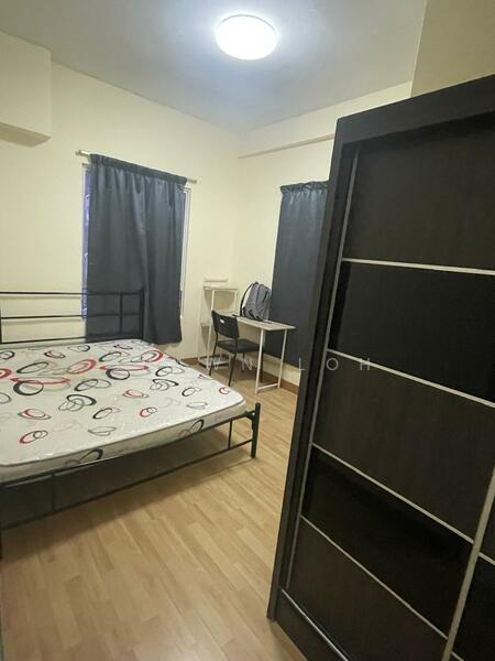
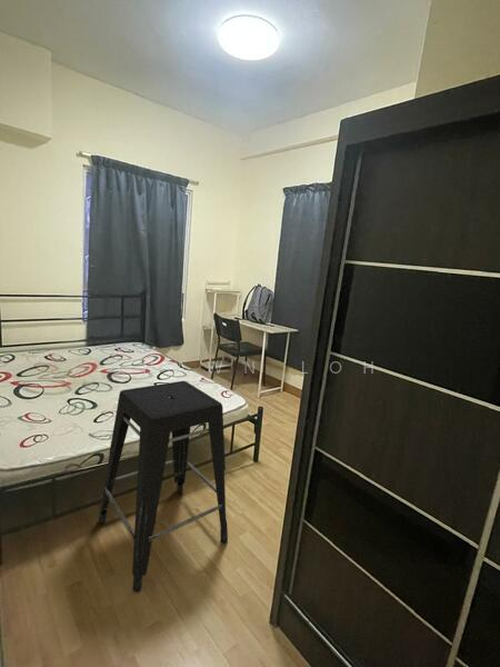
+ stool [98,380,229,593]
